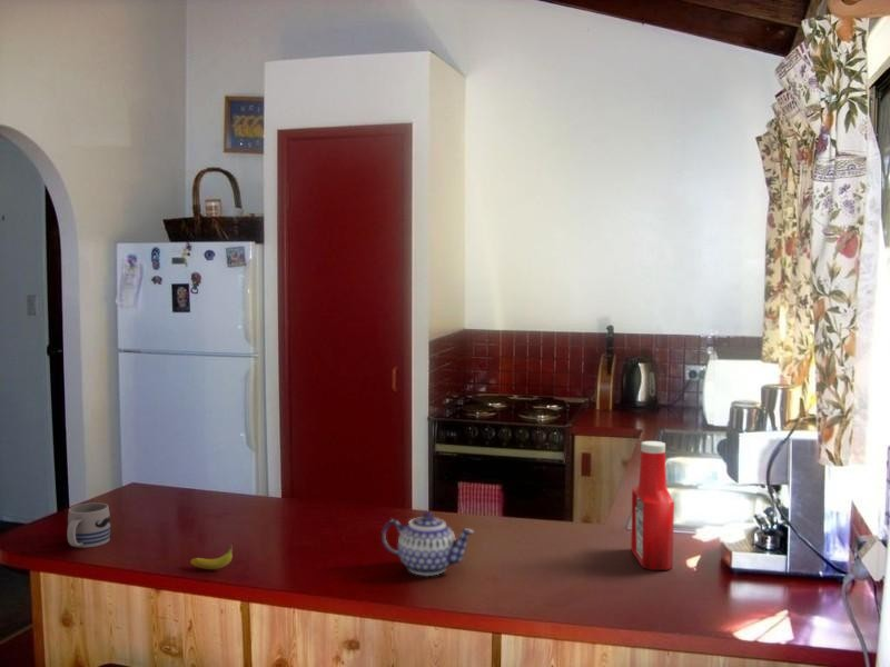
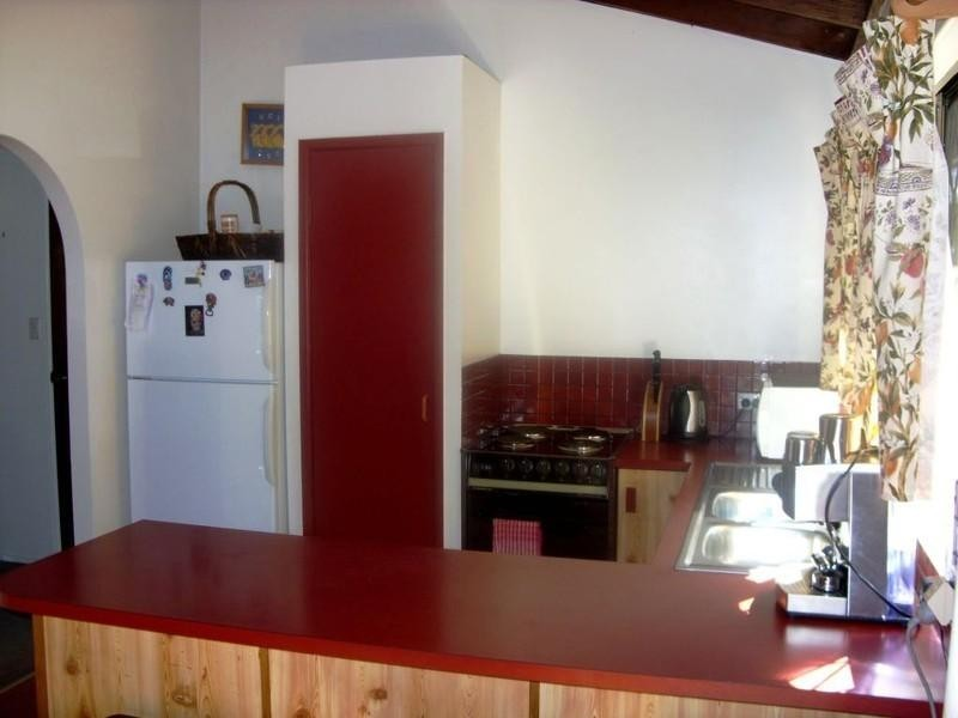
- fruit [189,544,234,570]
- teapot [380,511,476,577]
- mug [67,501,111,548]
- soap bottle [630,440,675,571]
